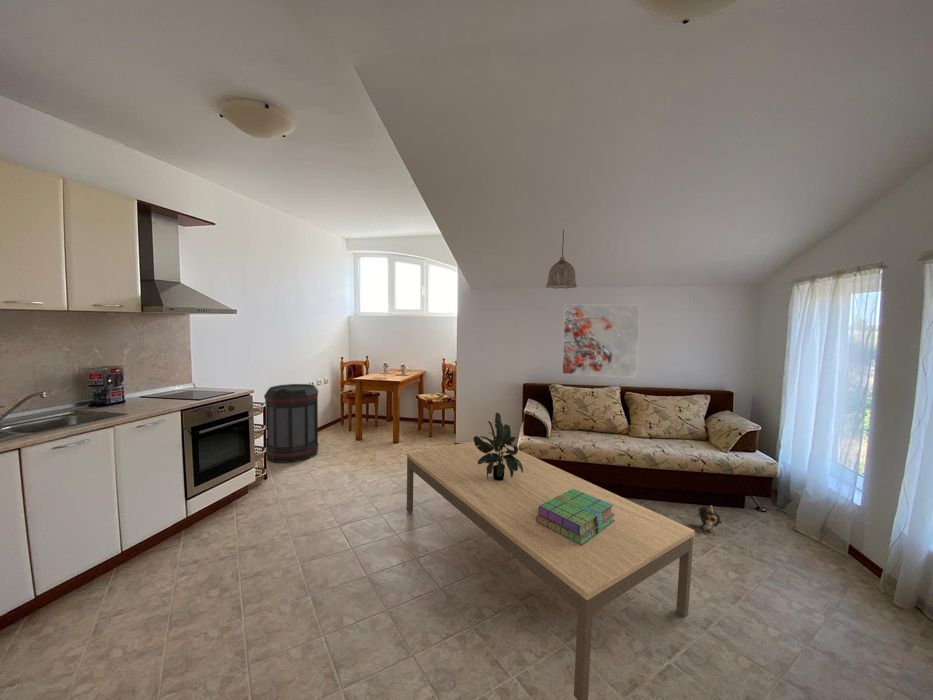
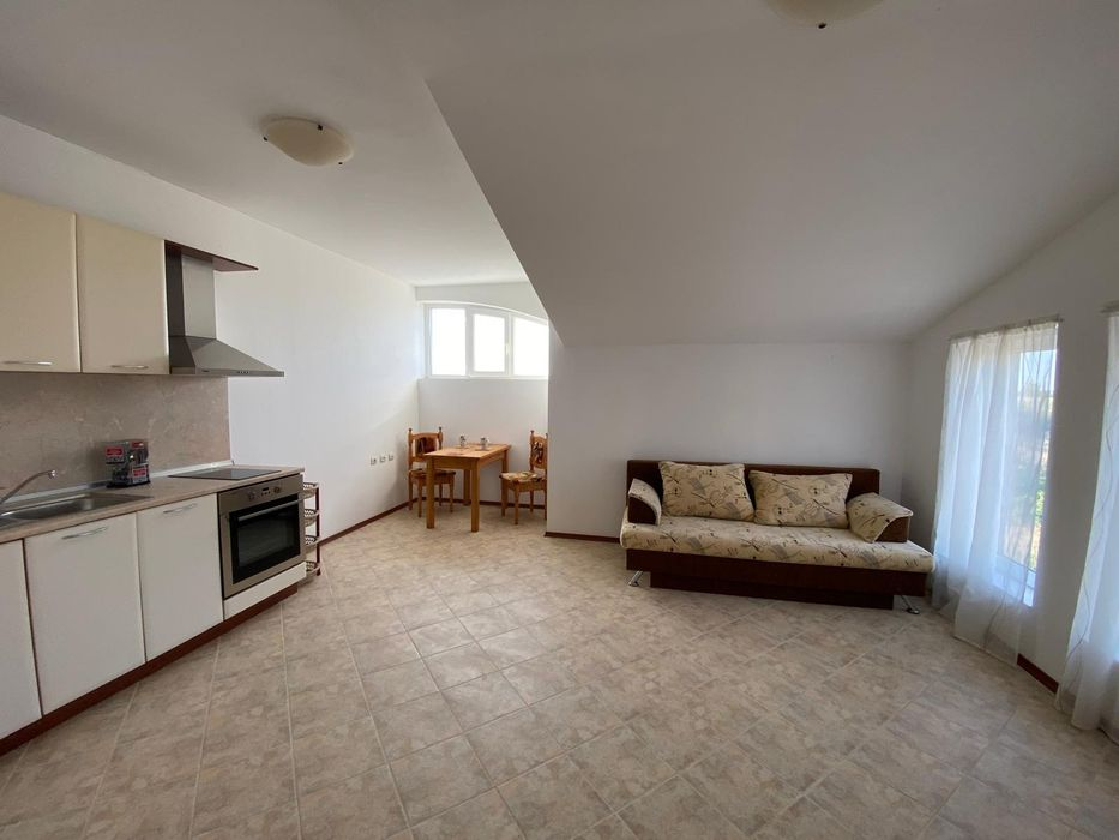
- stack of books [536,489,615,546]
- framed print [561,303,641,379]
- potted plant [472,412,523,481]
- pendant lamp [545,228,578,290]
- plush toy [697,504,725,534]
- coffee table [406,437,696,700]
- trash can [263,383,320,464]
